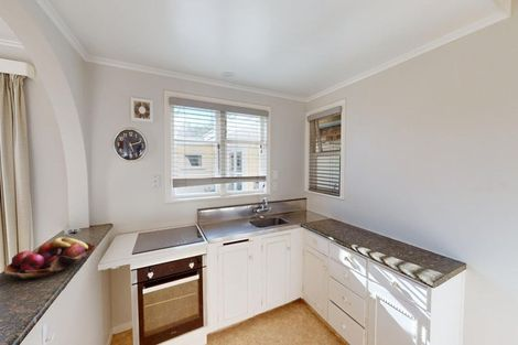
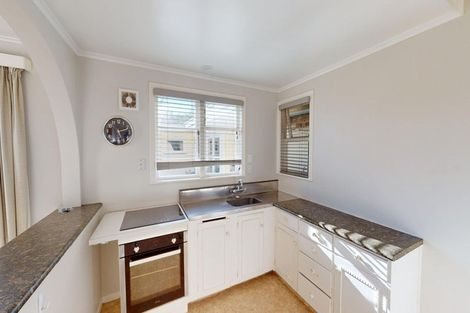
- fruit basket [3,236,97,280]
